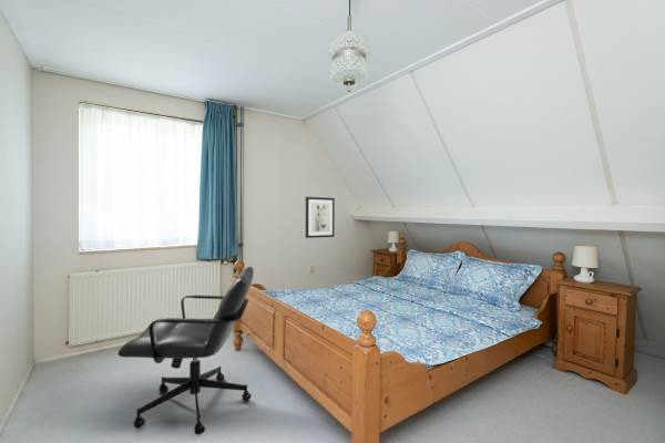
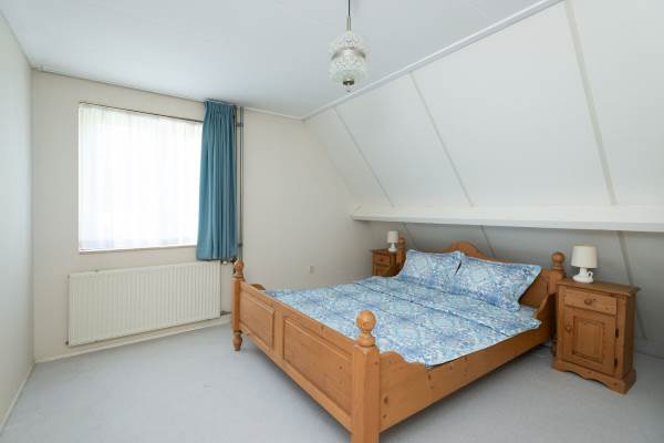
- wall art [305,196,336,239]
- chair [117,266,255,436]
